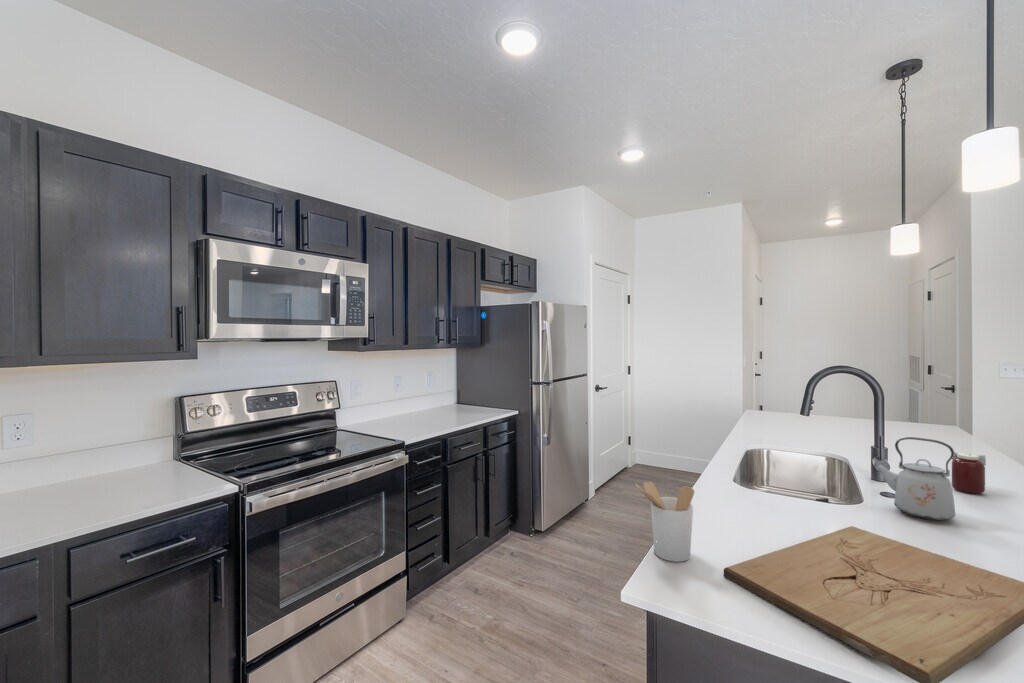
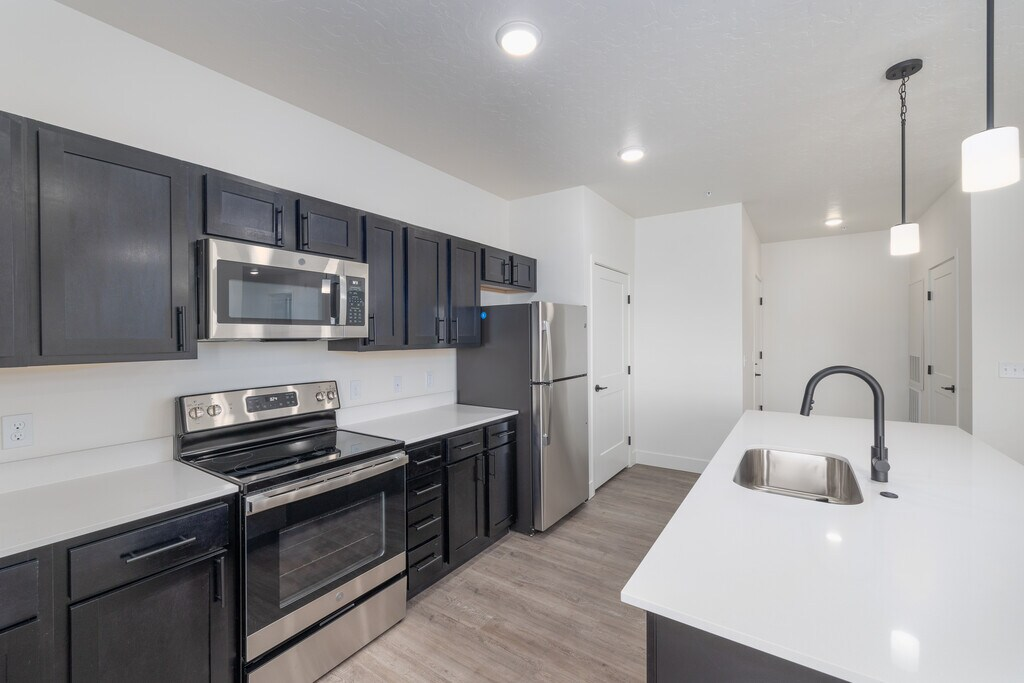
- kettle [873,436,957,522]
- jar [951,451,987,495]
- cutting board [723,525,1024,683]
- utensil holder [635,481,695,563]
